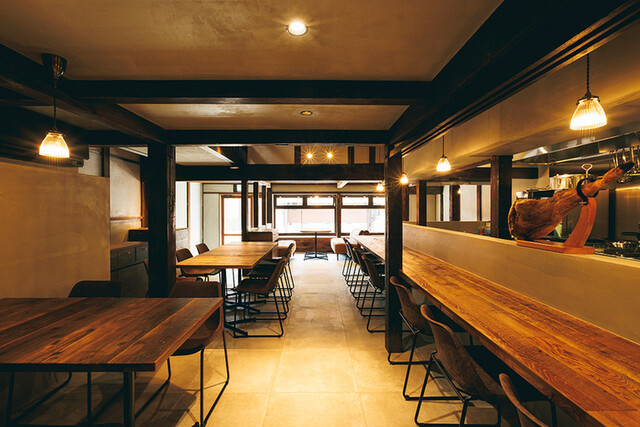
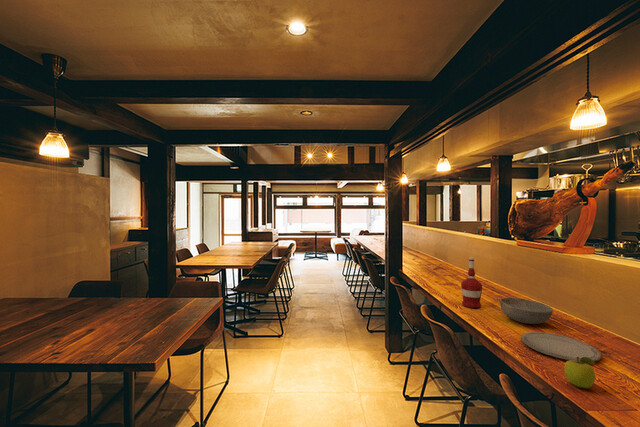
+ bowl [499,296,554,325]
+ alcohol [460,257,483,309]
+ plate [520,331,602,362]
+ fruit [563,357,596,390]
